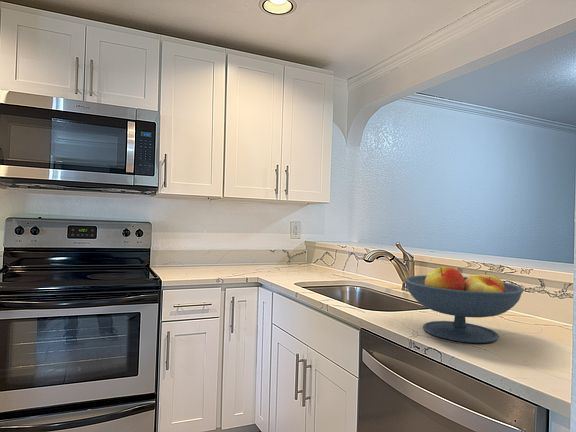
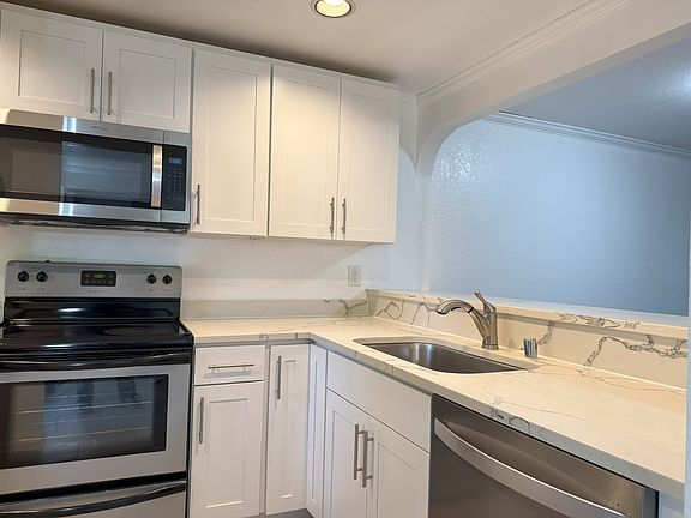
- fruit bowl [404,266,525,344]
